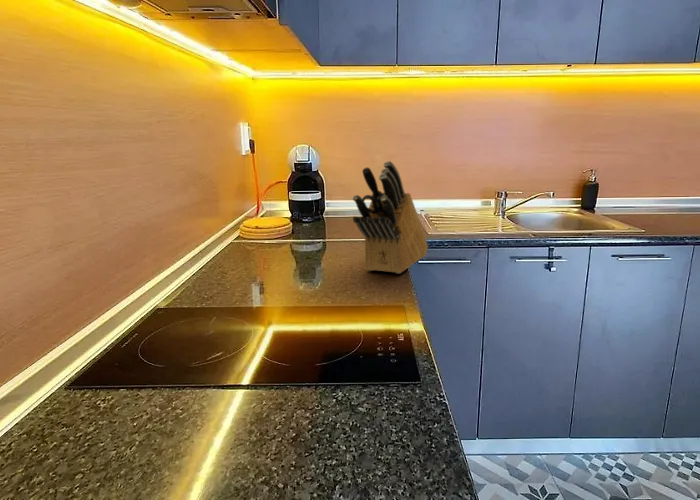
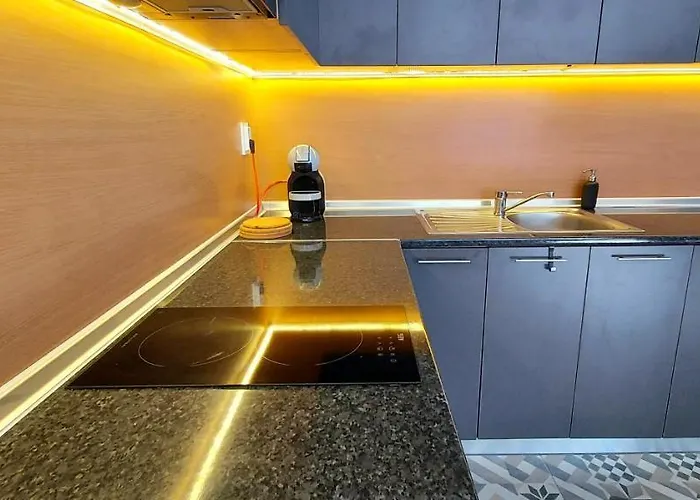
- knife block [352,160,429,274]
